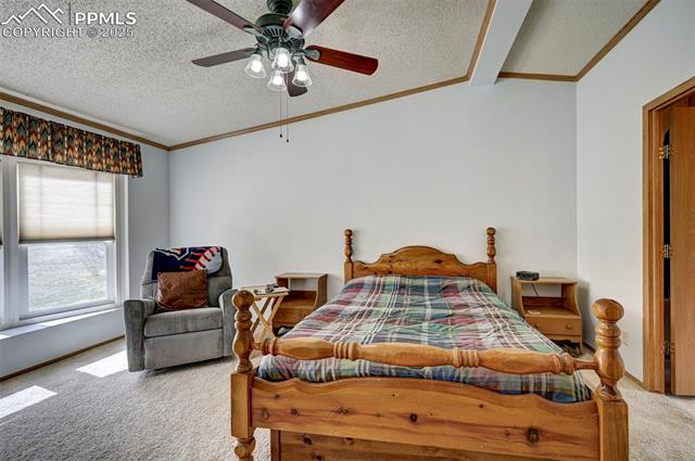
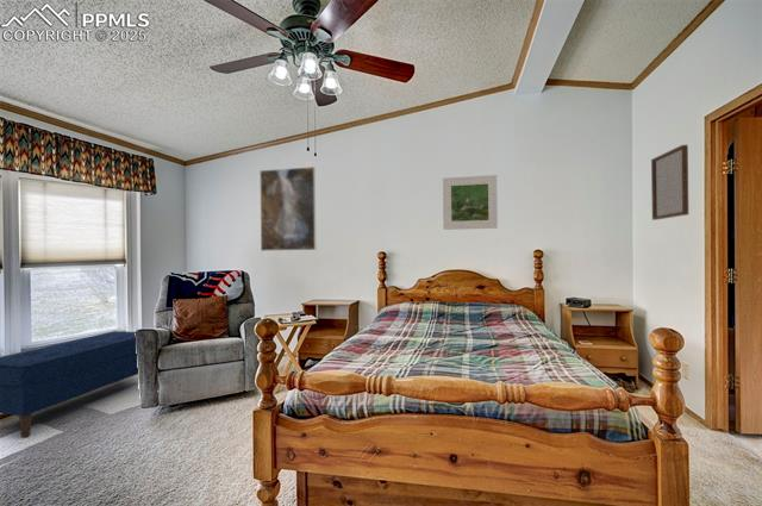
+ home mirror [650,144,689,221]
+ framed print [442,174,499,231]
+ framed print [258,165,317,252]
+ bench [0,330,139,439]
